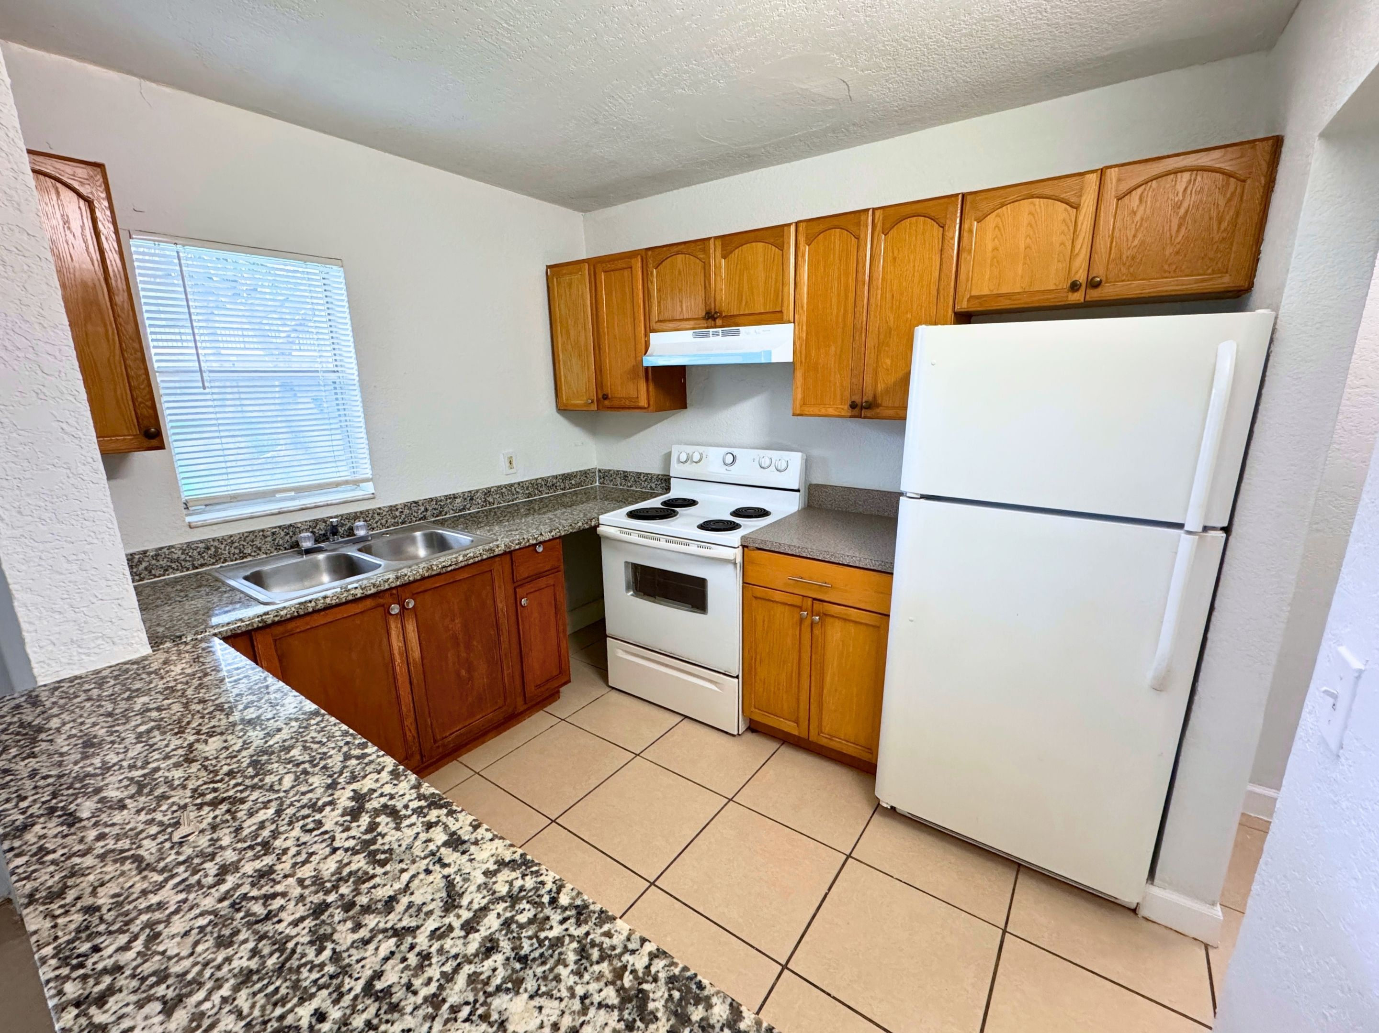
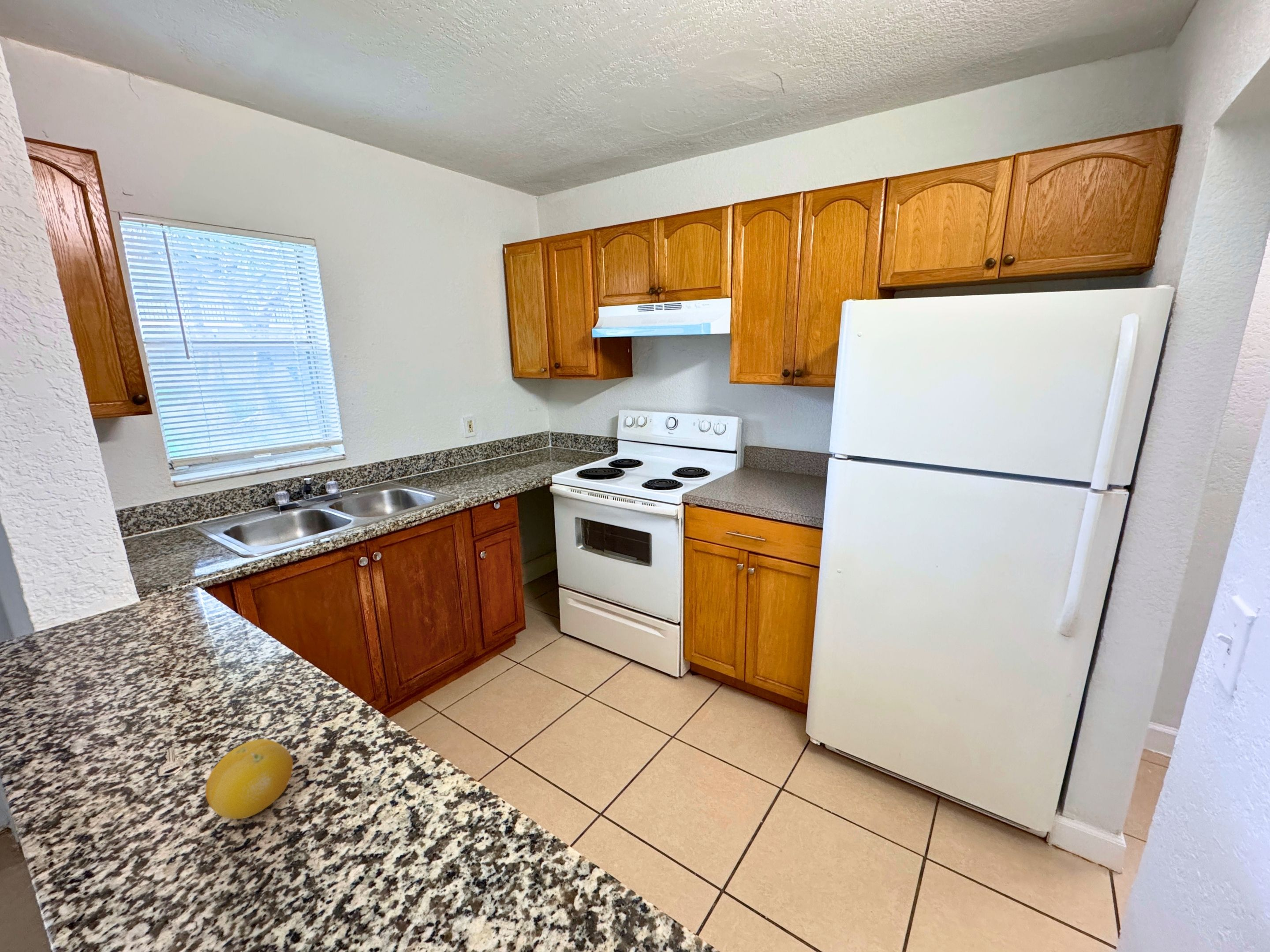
+ fruit [205,738,294,820]
